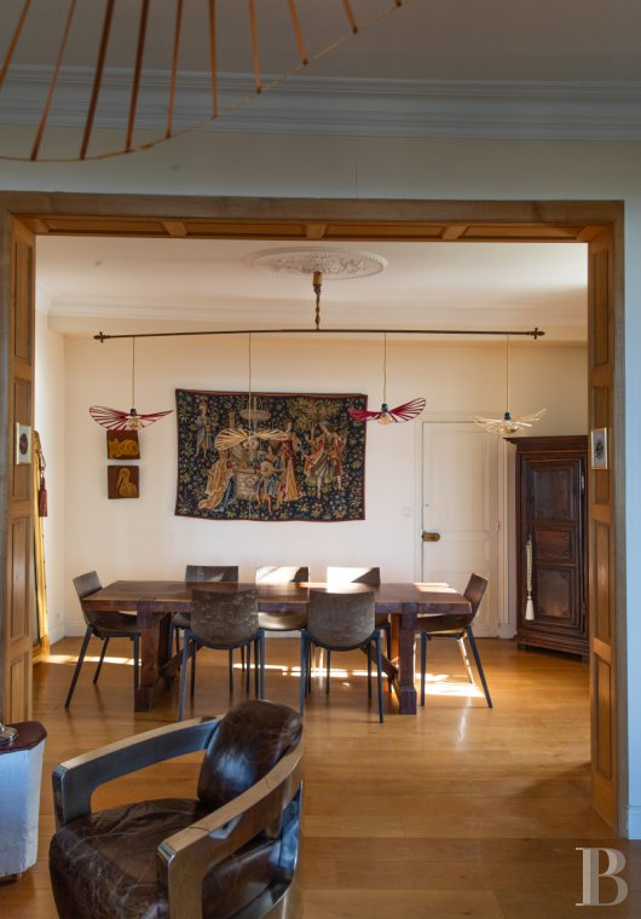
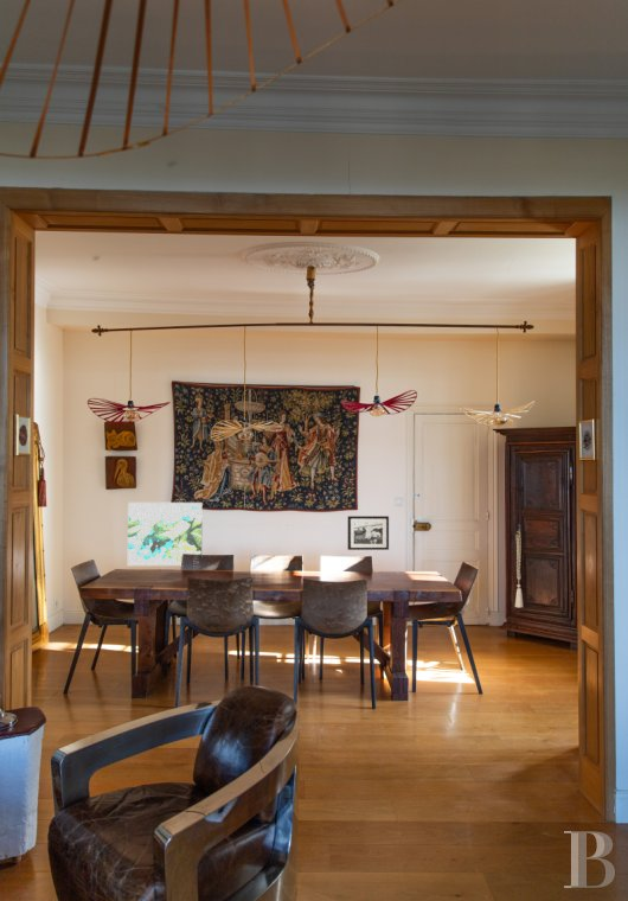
+ picture frame [347,515,390,551]
+ wall art [127,501,203,567]
